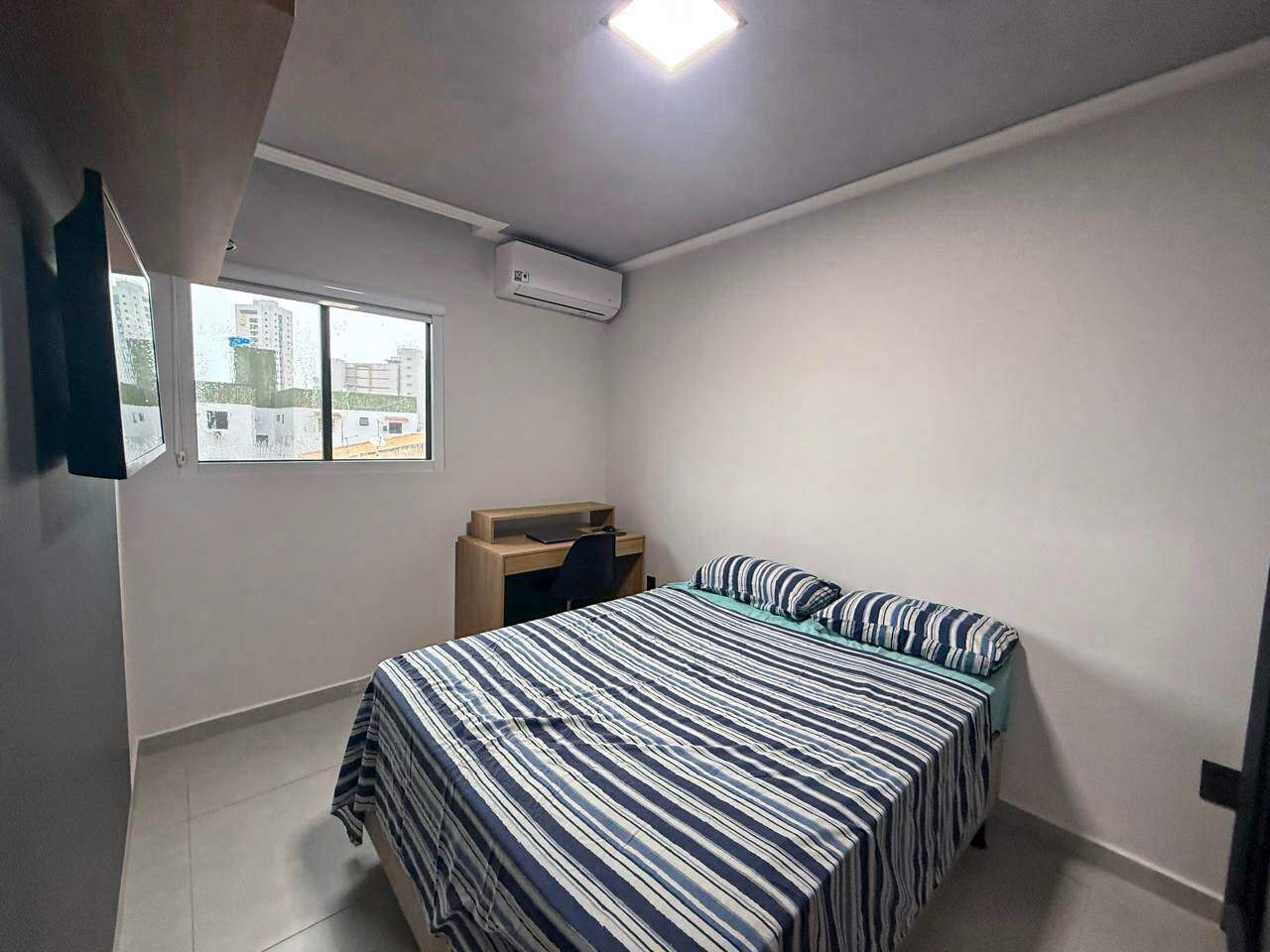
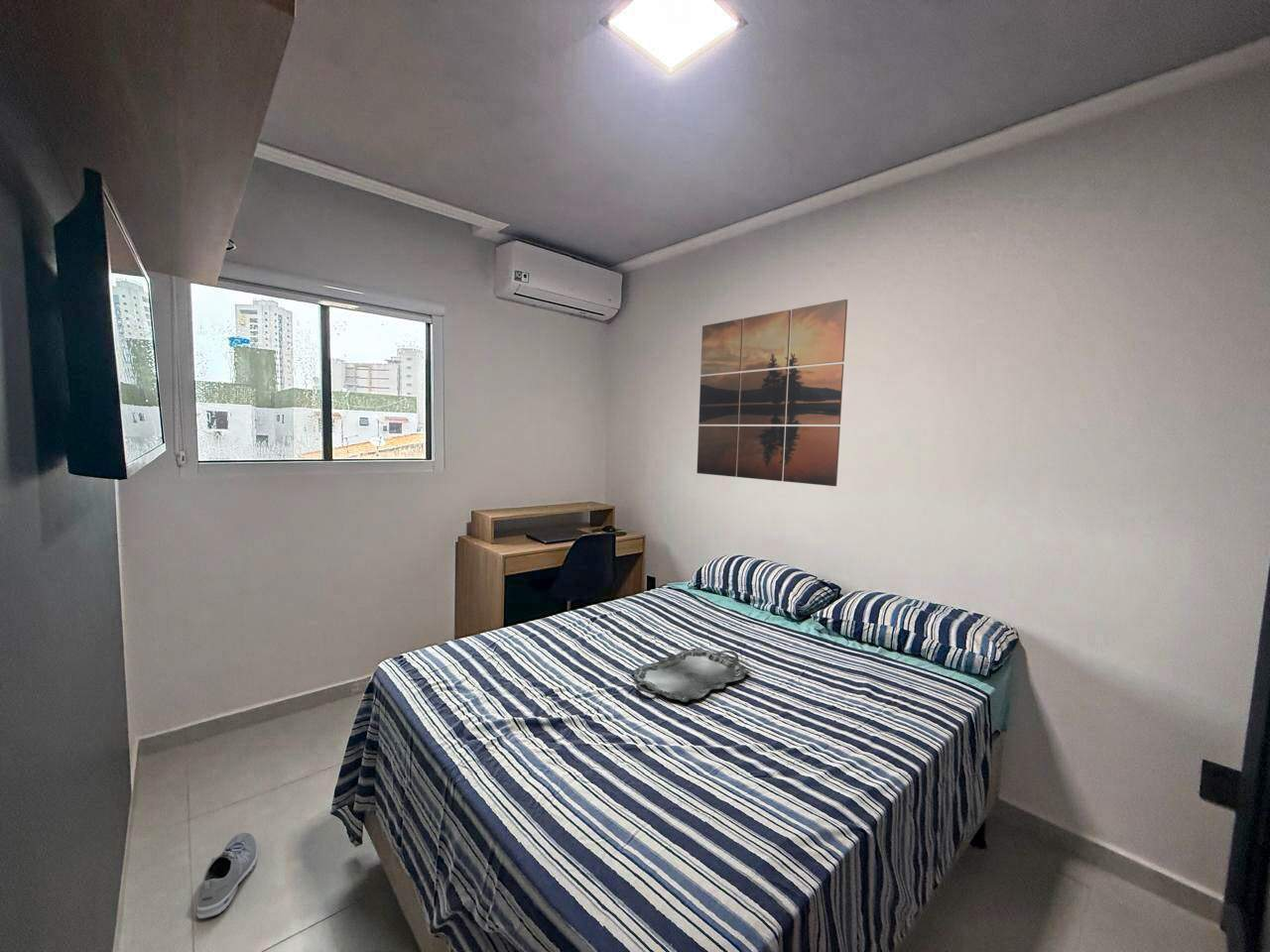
+ sneaker [196,832,258,919]
+ wall art [696,298,848,487]
+ serving tray [630,648,751,703]
